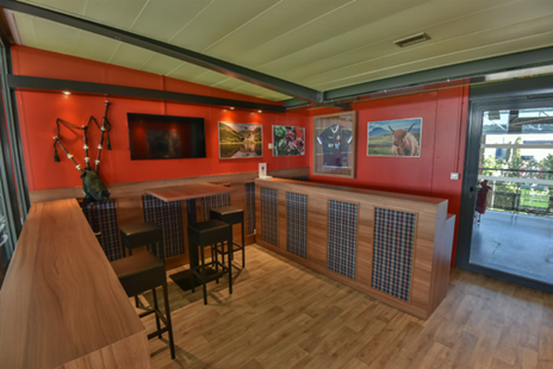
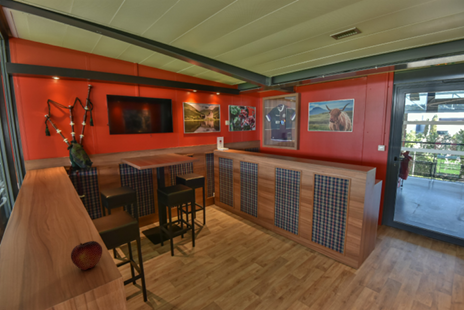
+ fruit [70,240,103,271]
